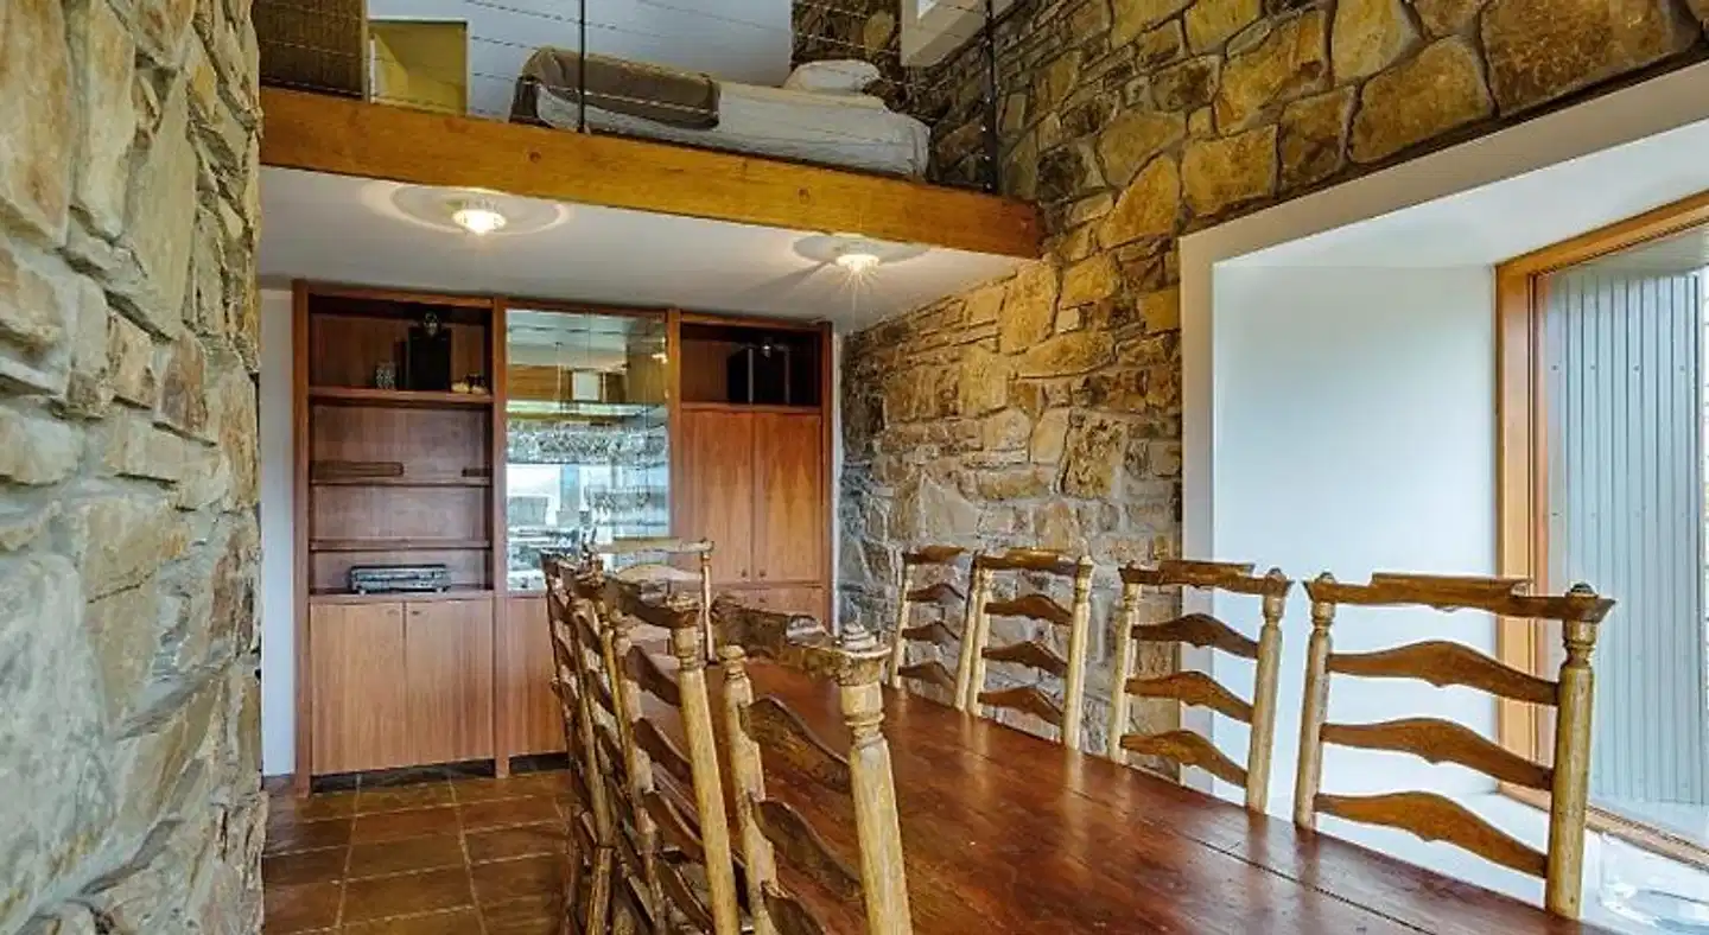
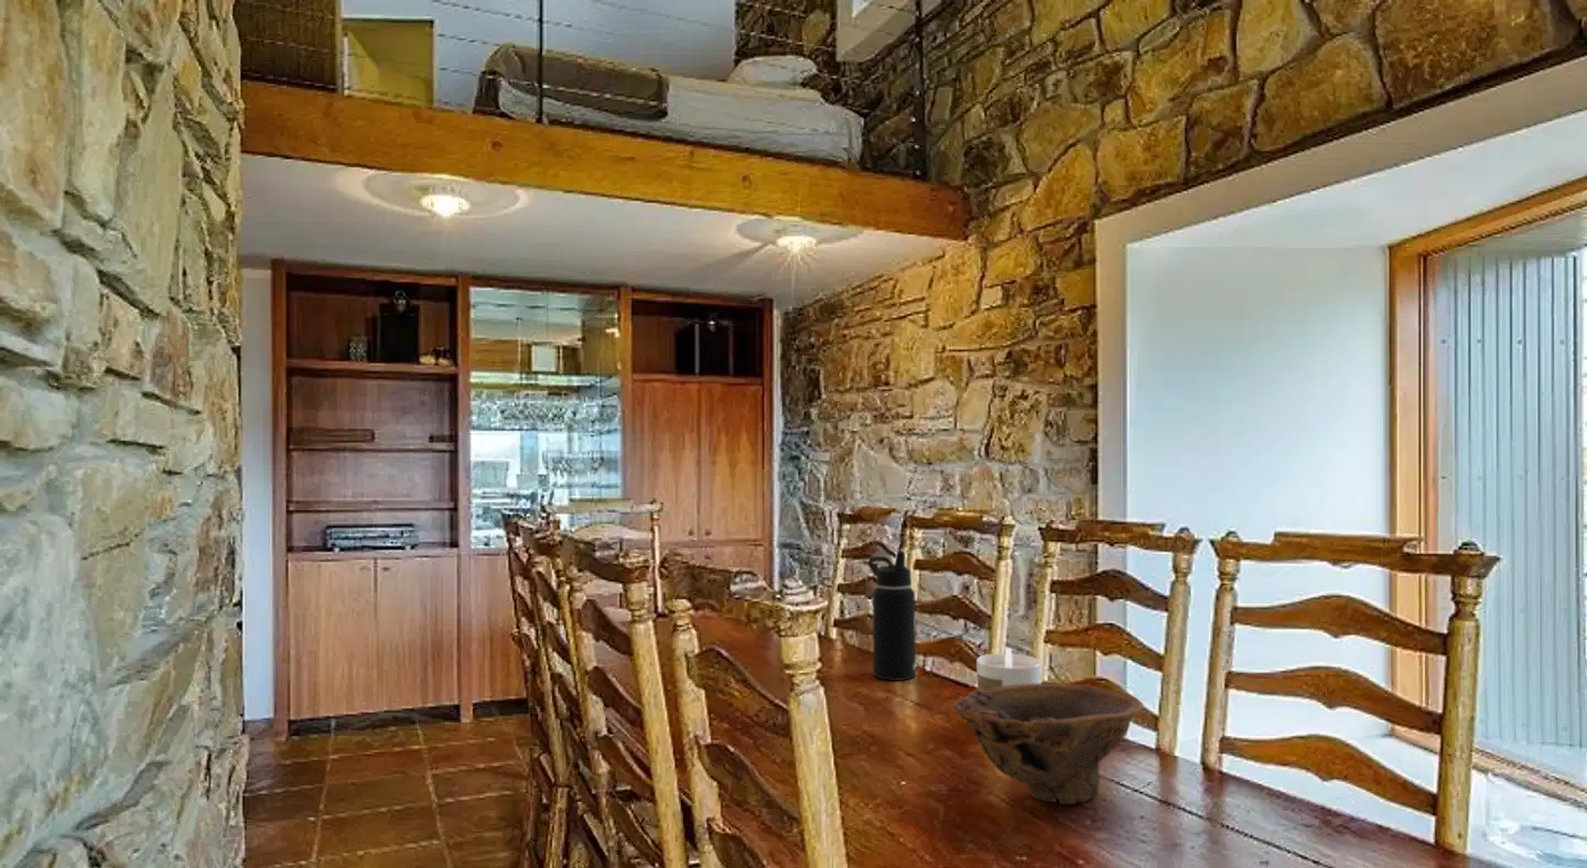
+ water bottle [866,550,917,682]
+ bowl [952,683,1144,805]
+ candle [975,645,1043,691]
